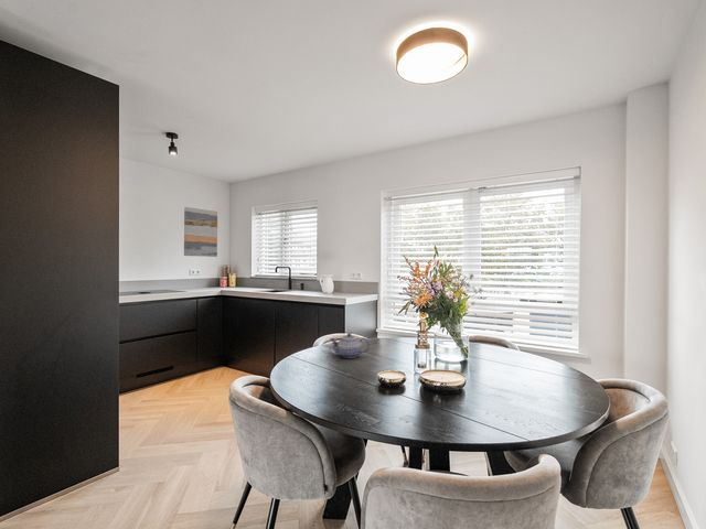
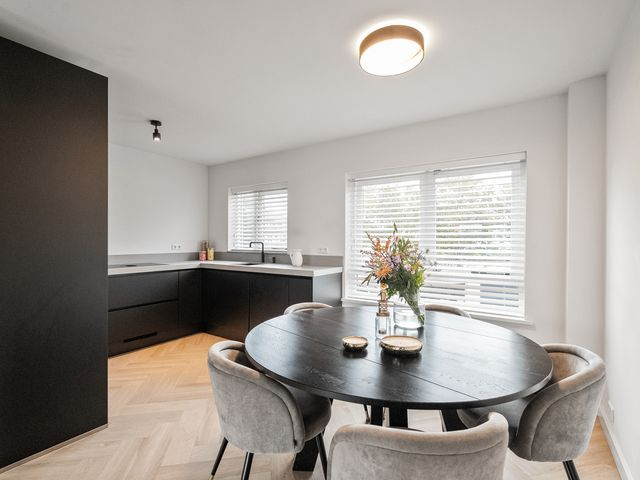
- teapot [329,332,371,359]
- wall art [183,206,218,258]
